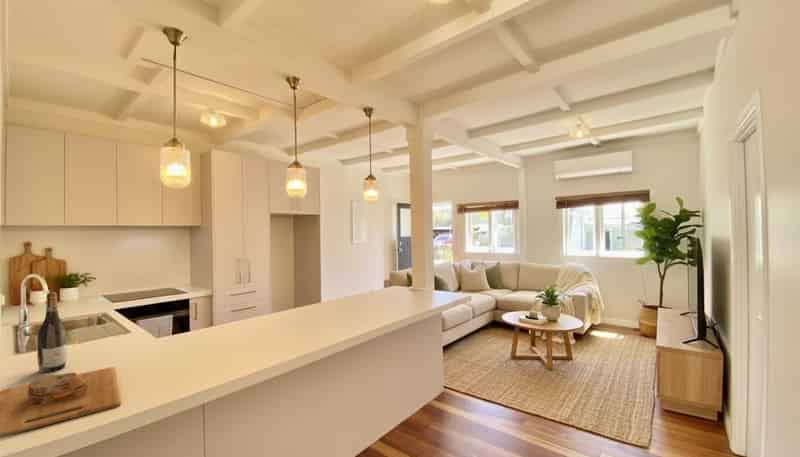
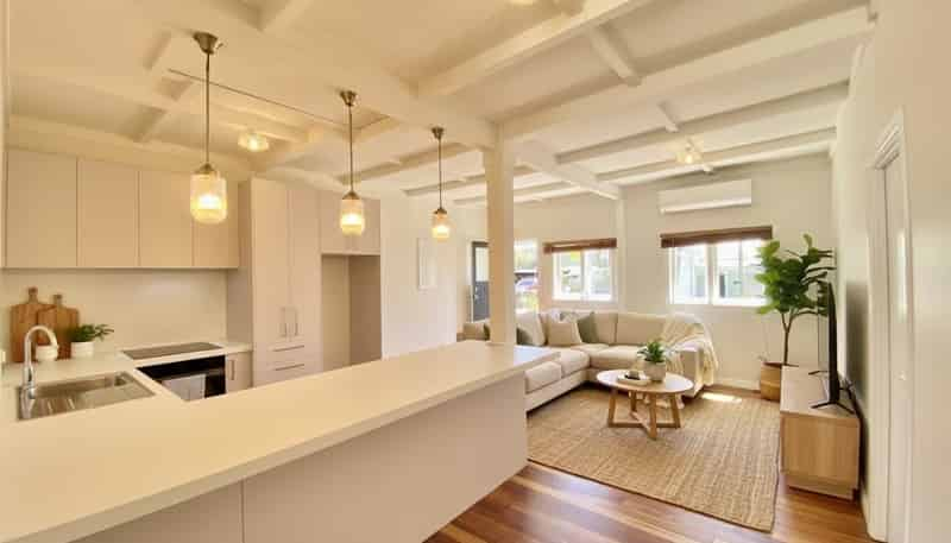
- cutting board [0,366,122,438]
- wine bottle [36,291,68,373]
